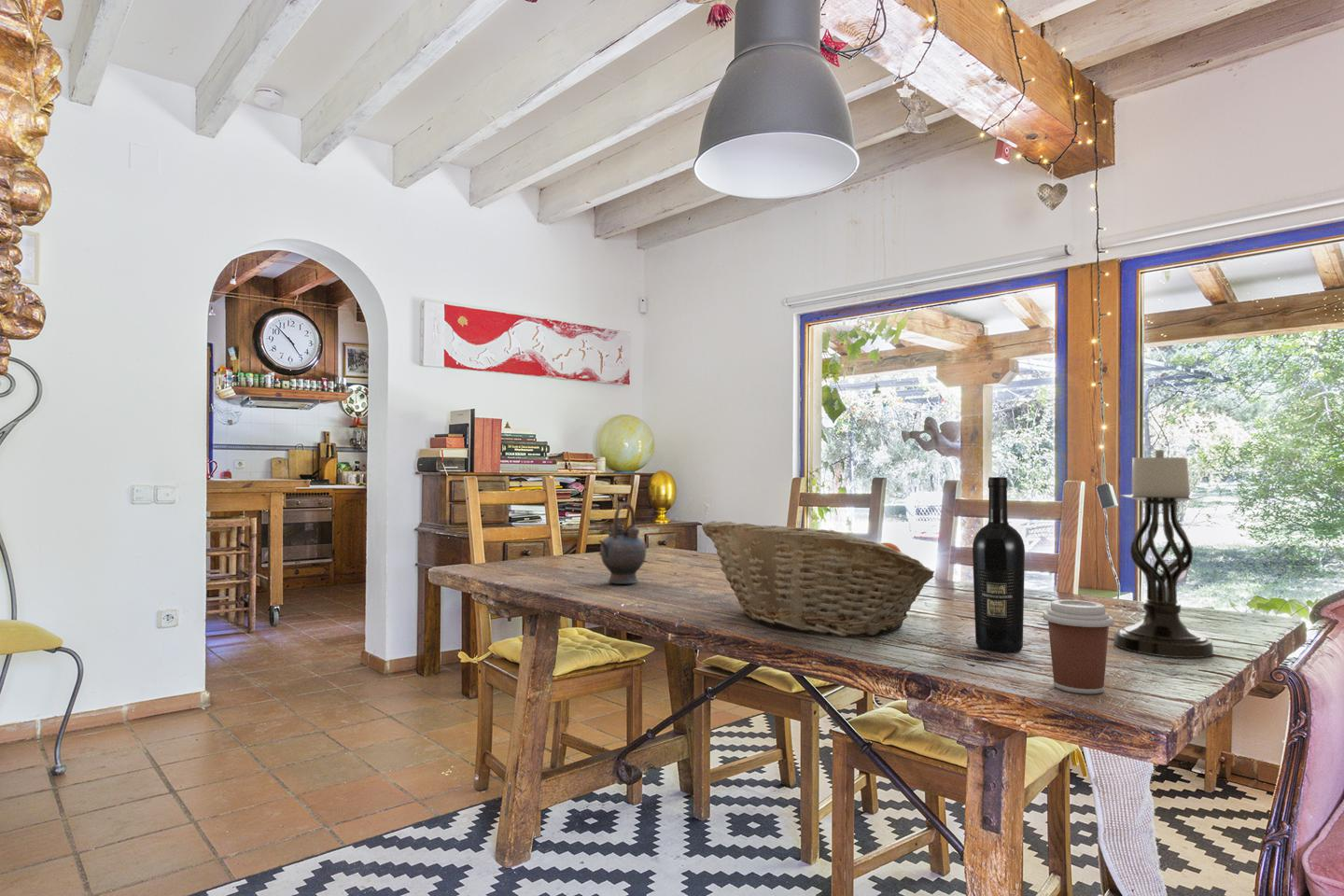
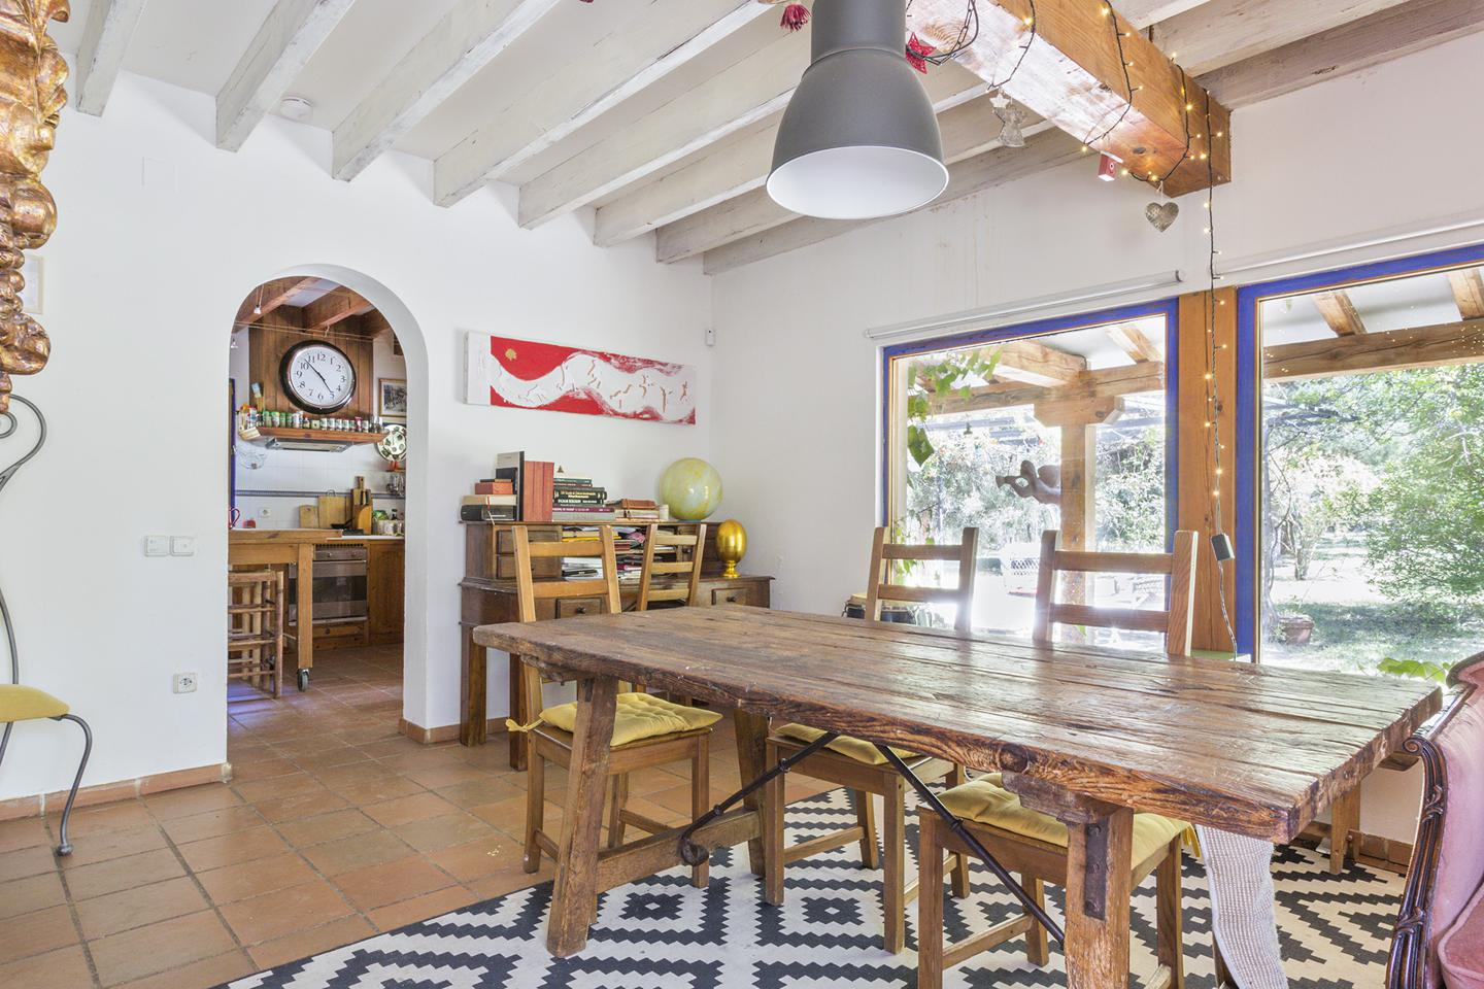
- teapot [598,502,648,585]
- wine bottle [972,476,1026,653]
- candle holder [1113,449,1214,659]
- fruit basket [701,520,935,637]
- coffee cup [1043,599,1115,694]
